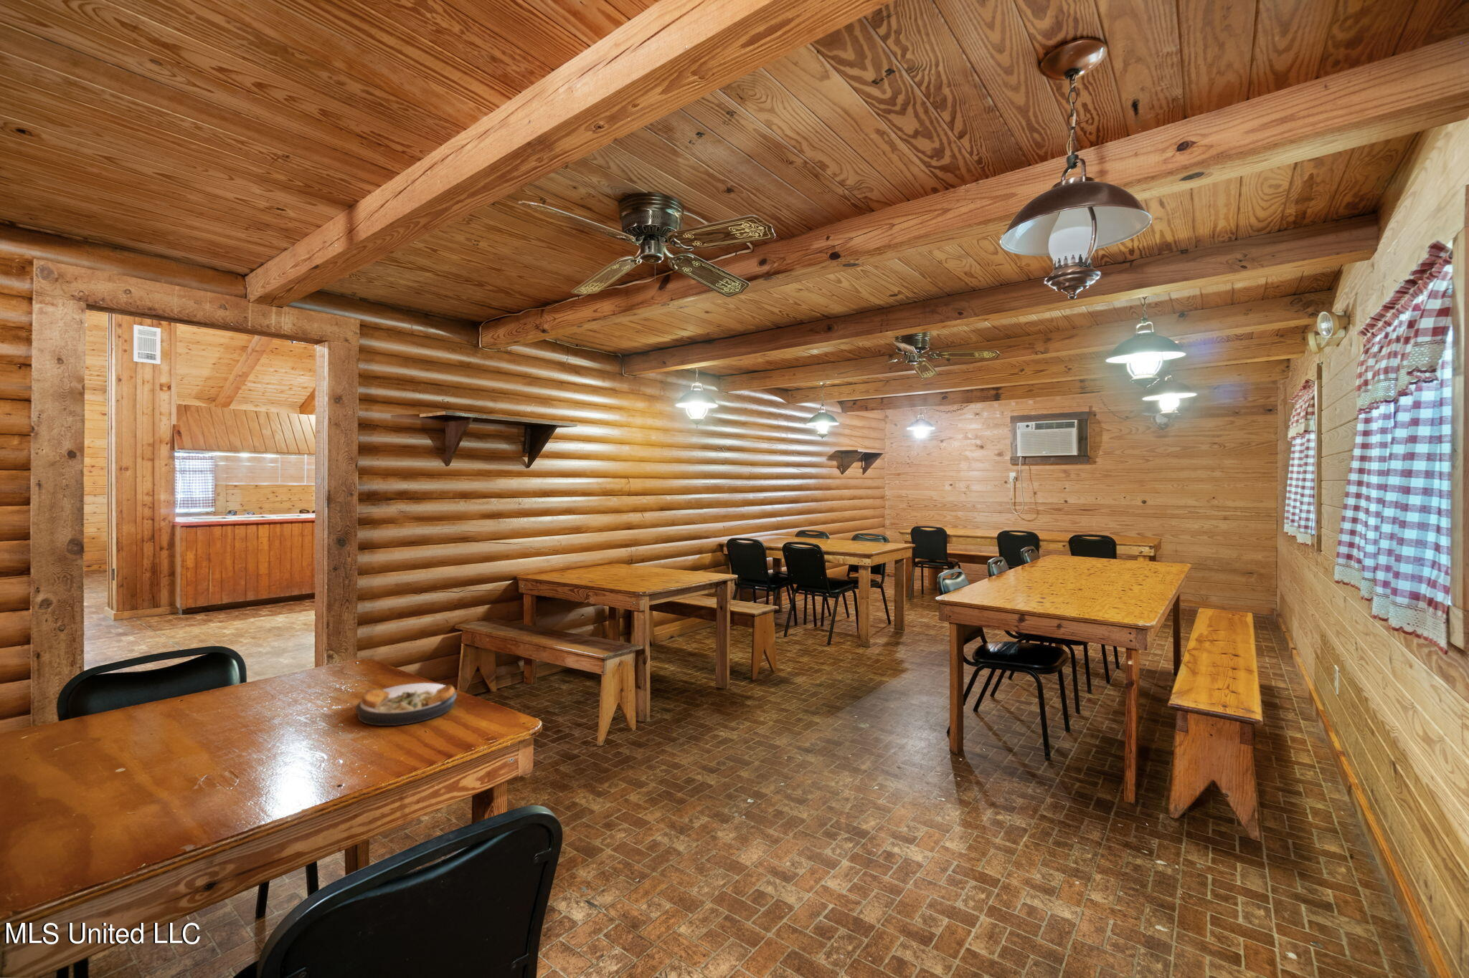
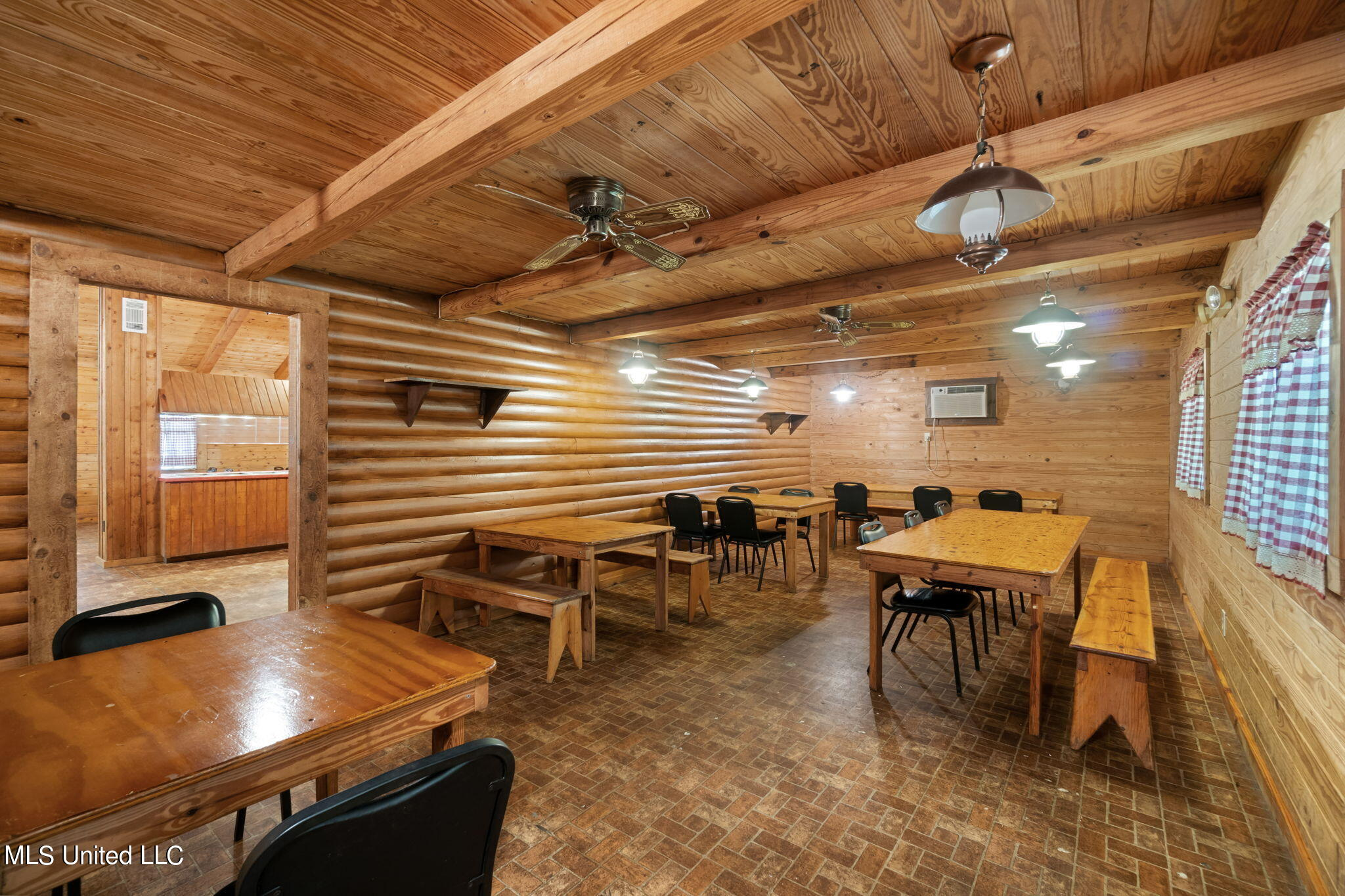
- plate [354,682,458,727]
